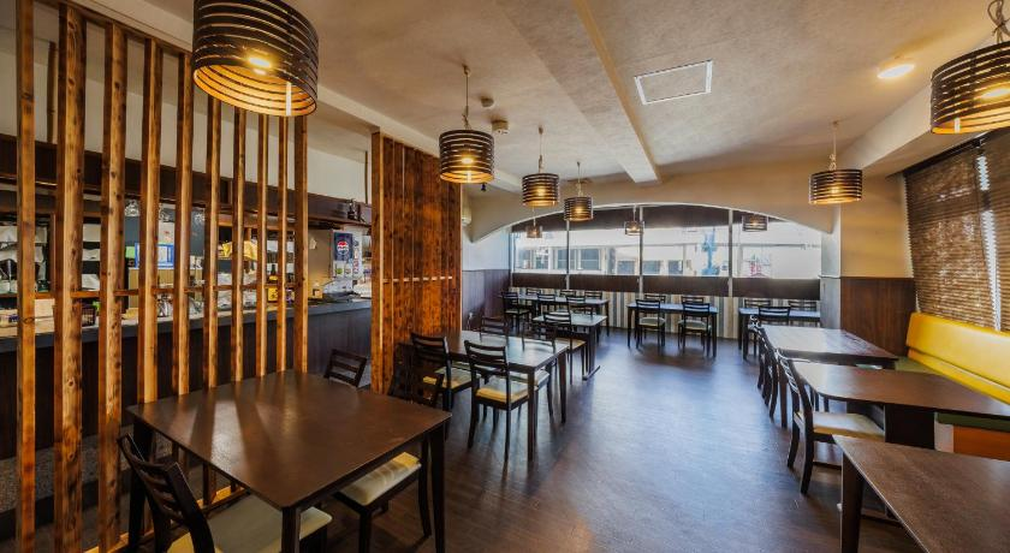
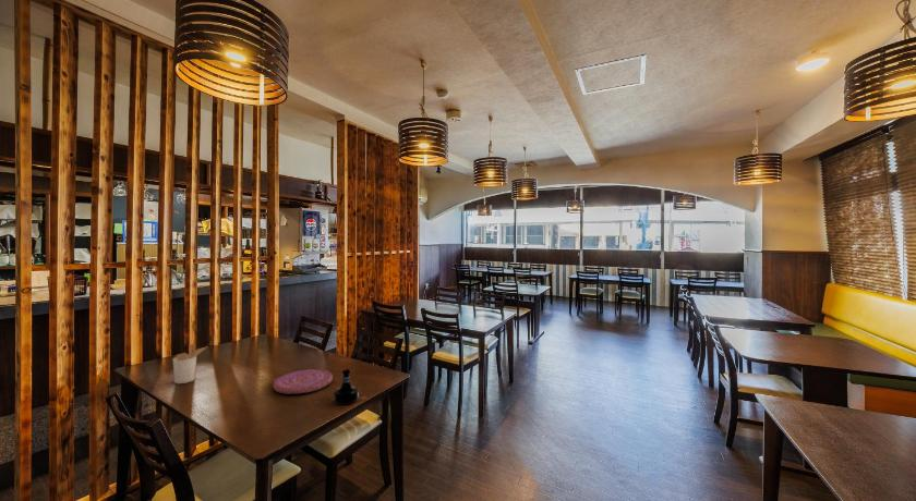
+ plate [272,368,334,395]
+ utensil holder [172,342,208,384]
+ tequila bottle [333,368,360,405]
